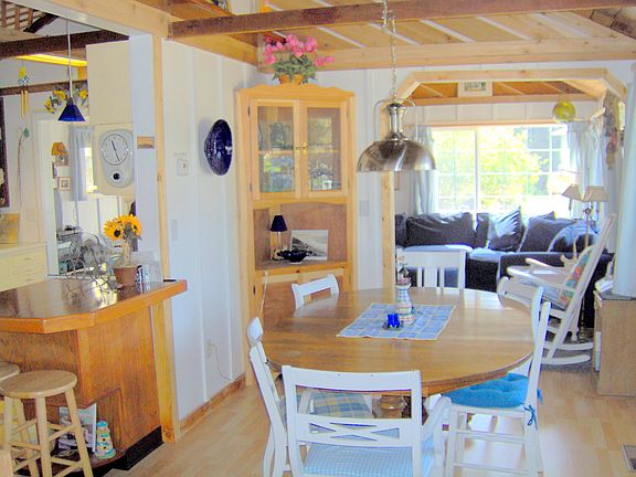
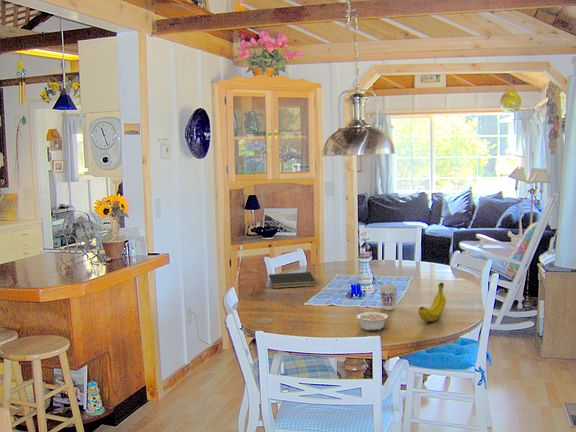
+ notepad [267,271,317,289]
+ cup [378,284,398,311]
+ legume [356,311,389,332]
+ fruit [417,282,447,323]
